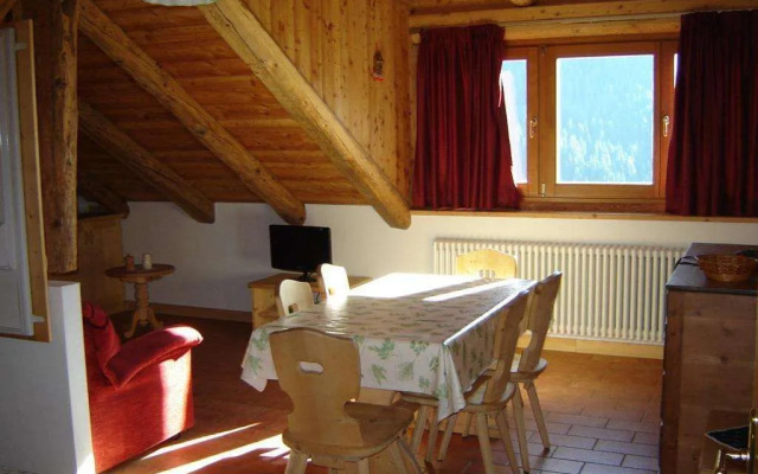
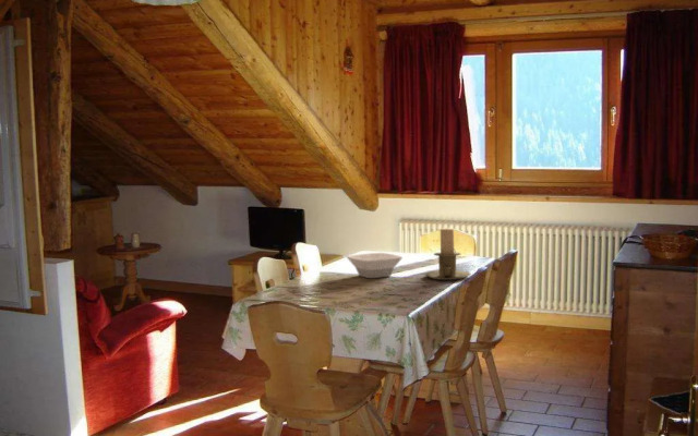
+ candle holder [423,228,472,281]
+ bowl [346,252,404,279]
